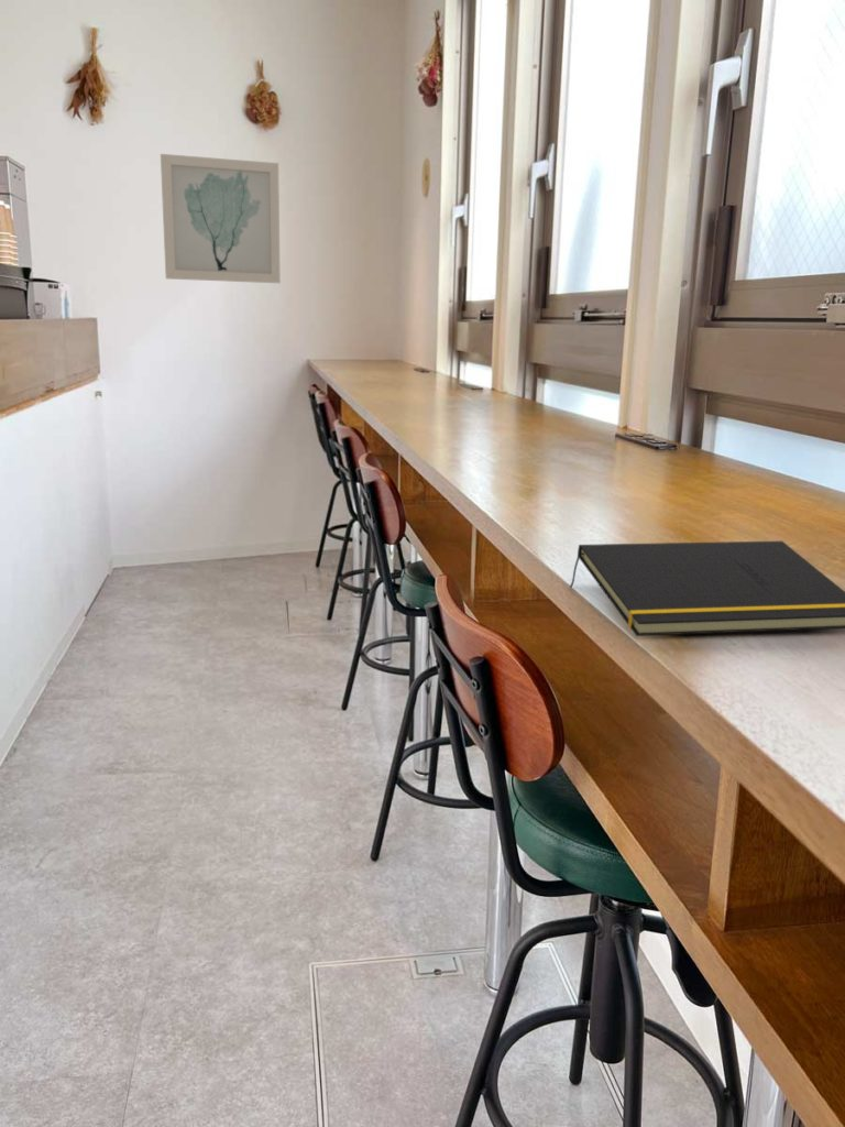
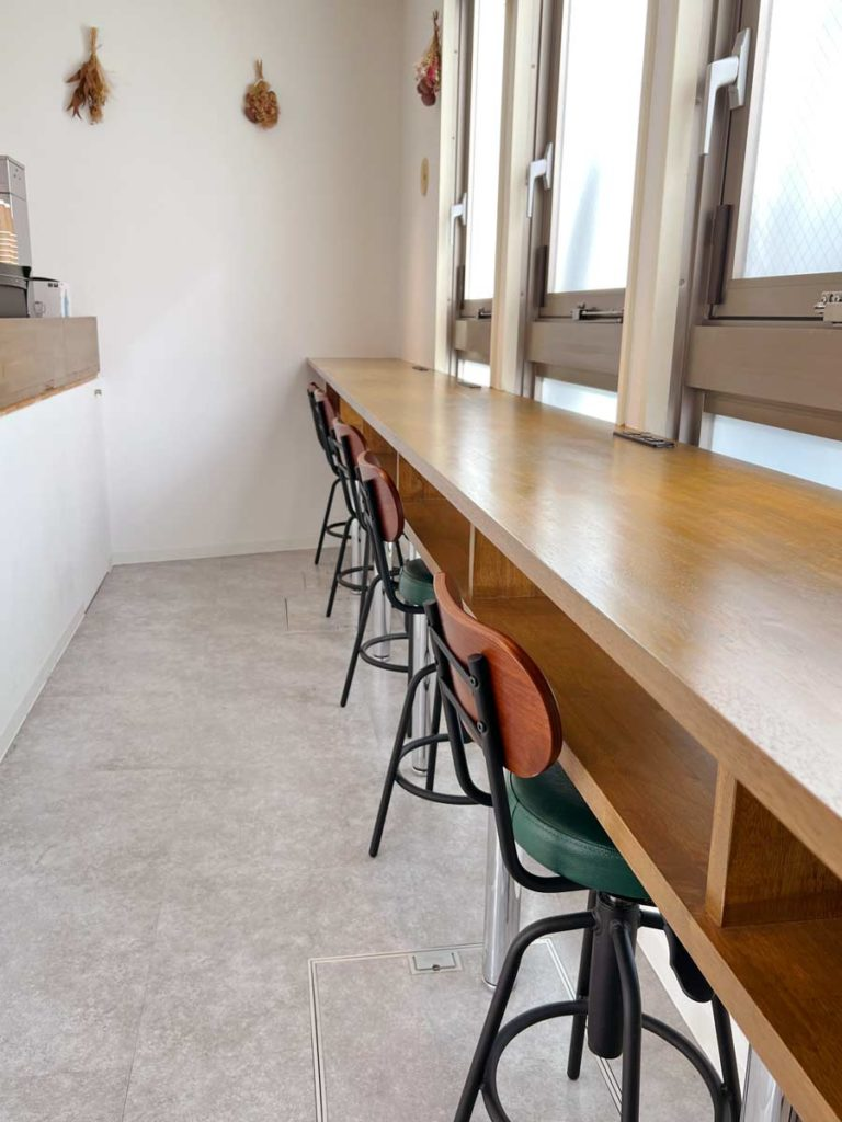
- notepad [569,540,845,637]
- wall art [160,153,282,284]
